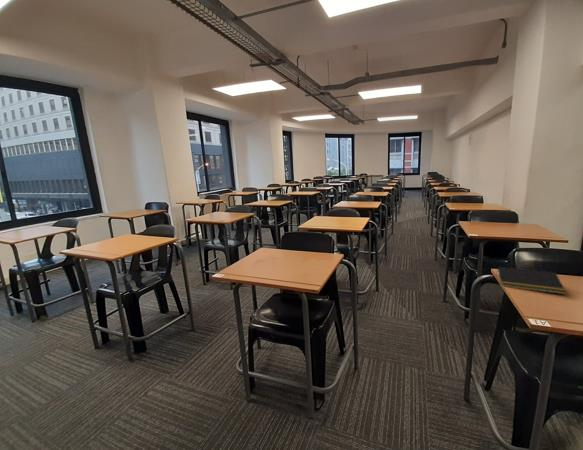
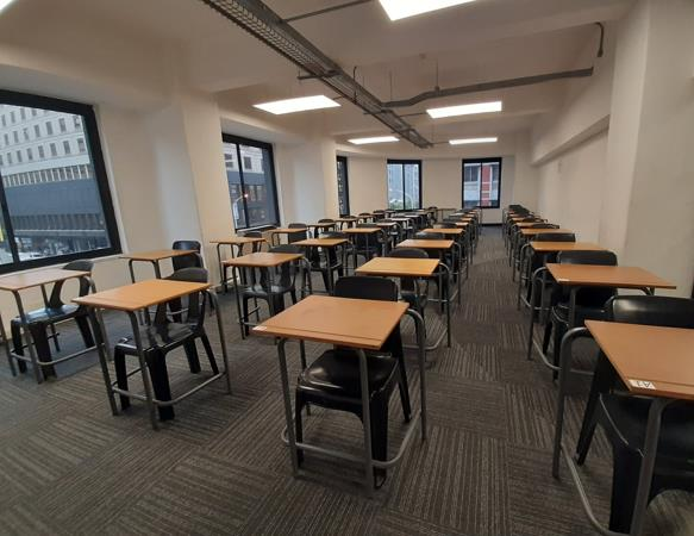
- notepad [495,266,567,295]
